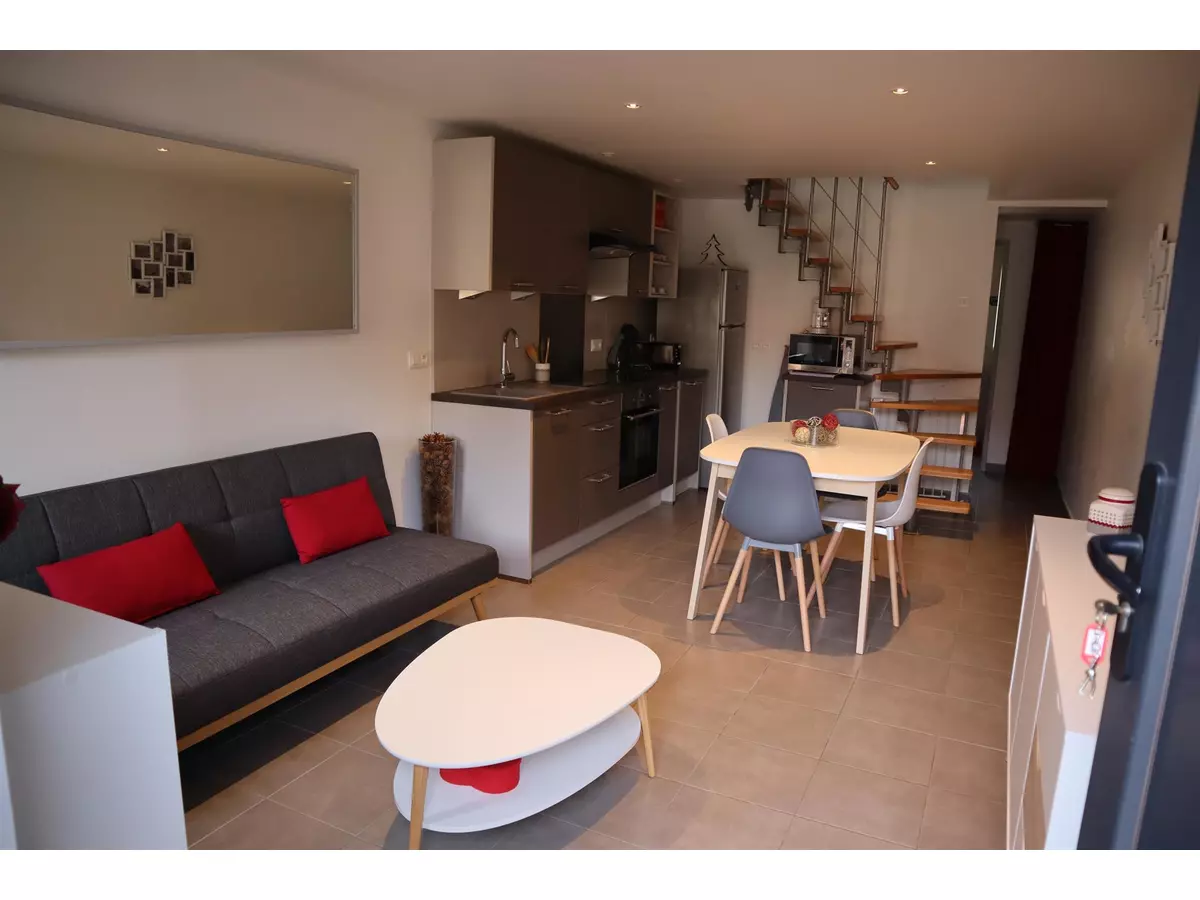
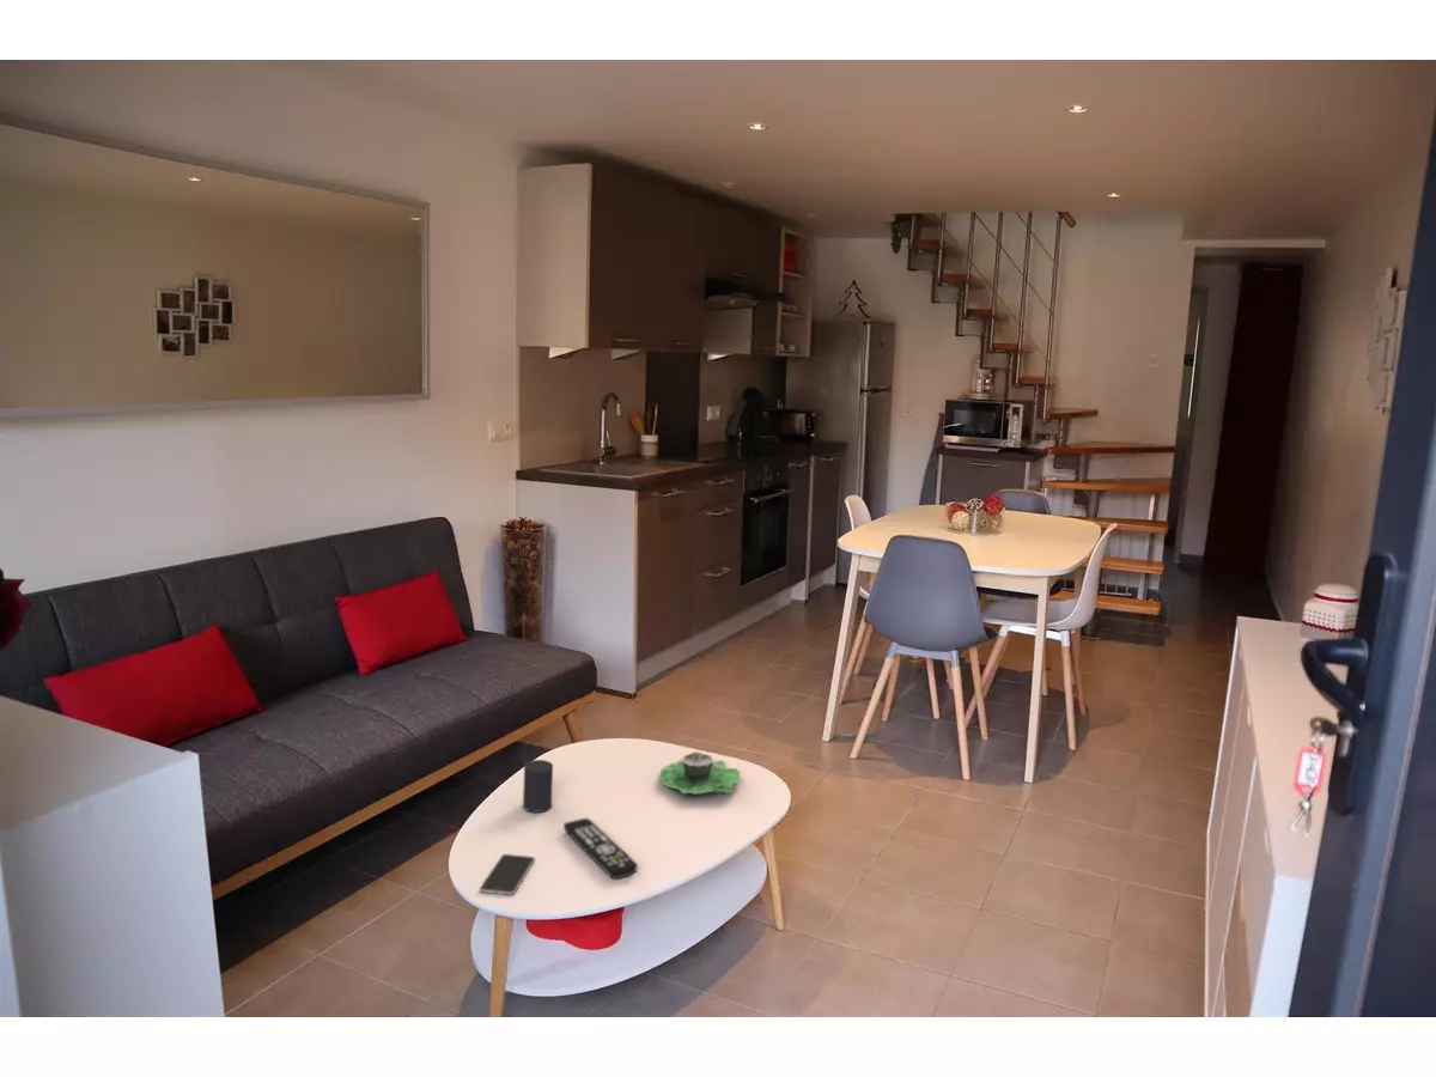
+ remote control [562,817,639,880]
+ succulent planter [659,750,742,798]
+ cup [522,759,554,814]
+ smartphone [479,853,536,895]
